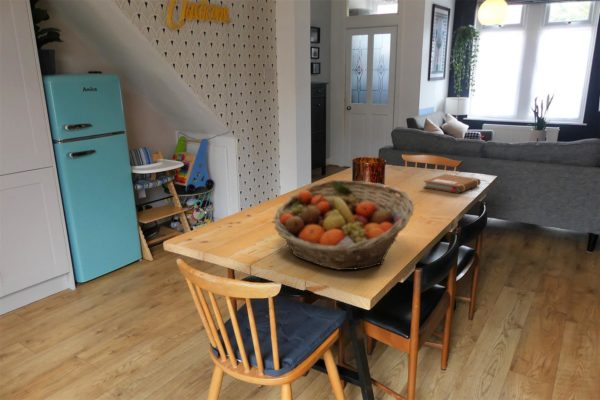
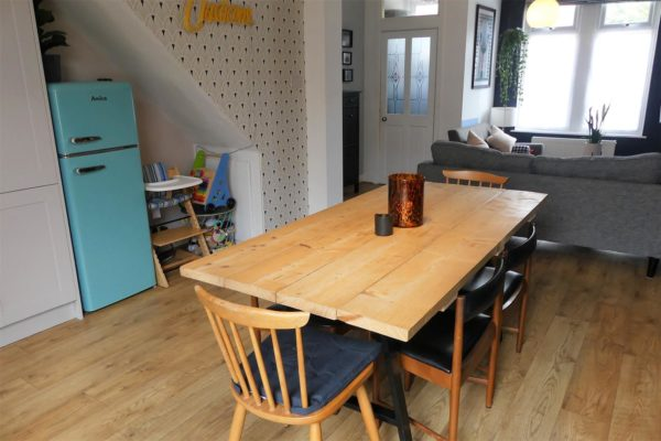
- fruit basket [273,179,415,271]
- notebook [423,173,482,194]
